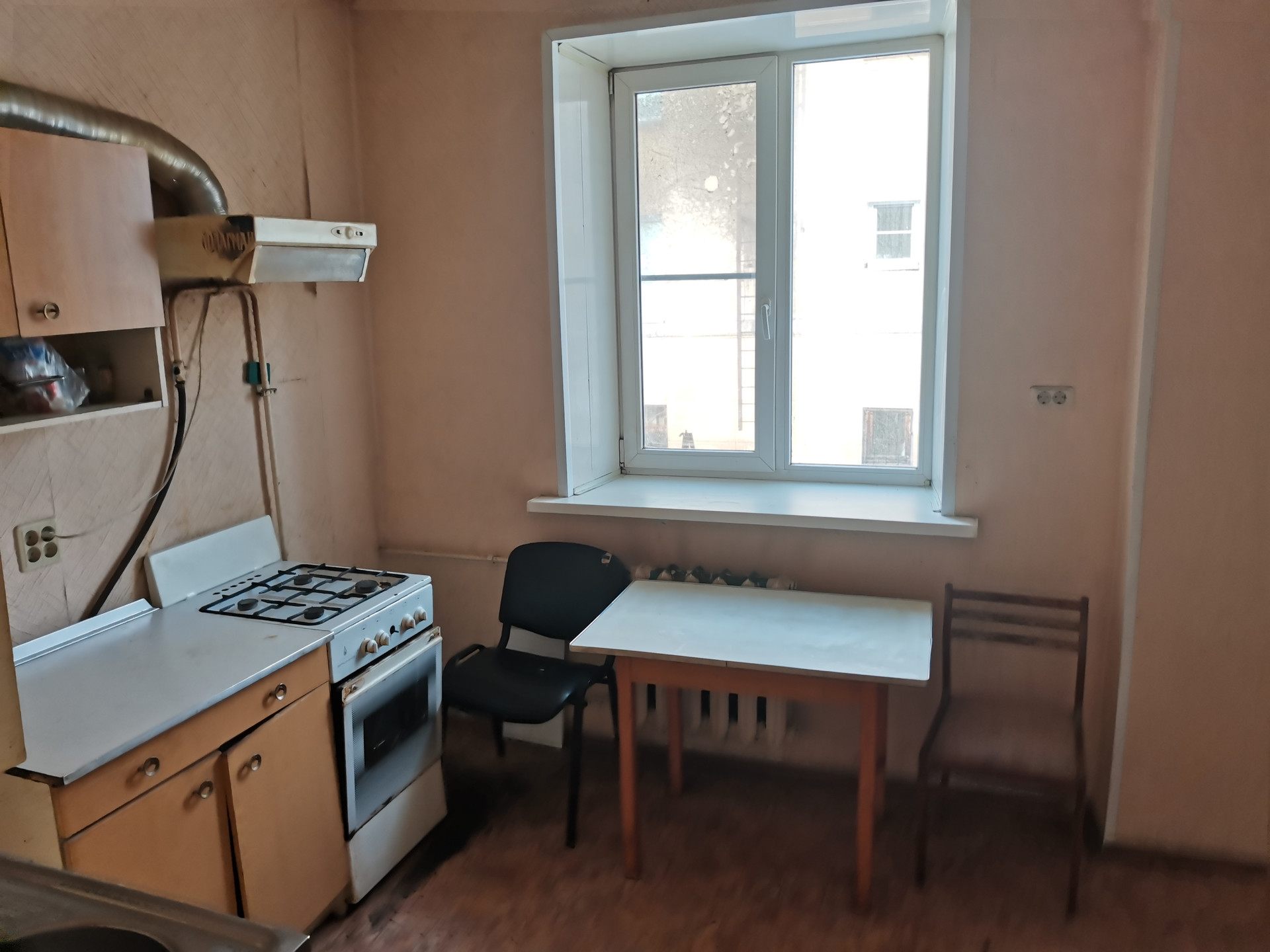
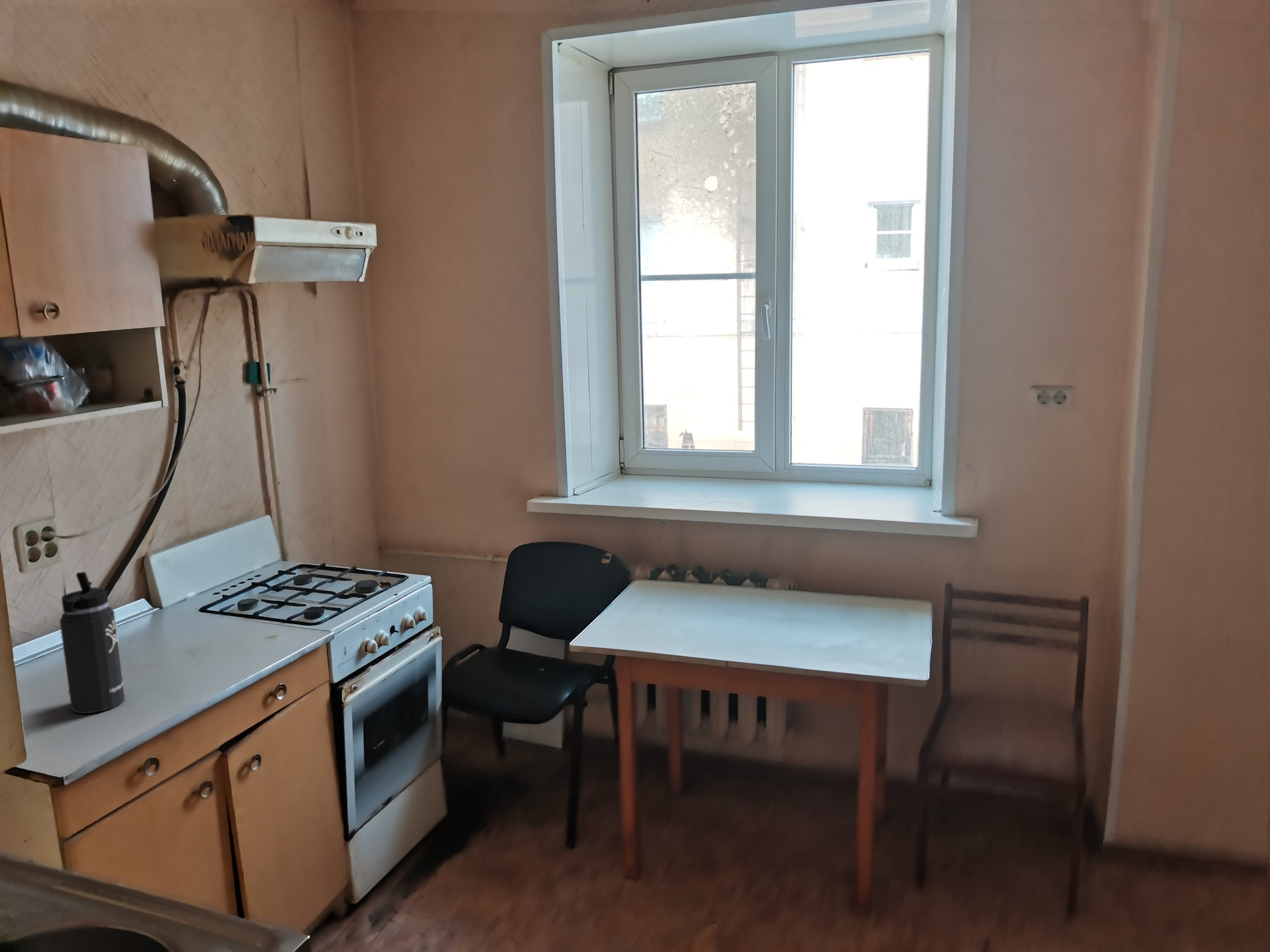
+ thermos bottle [59,571,125,714]
